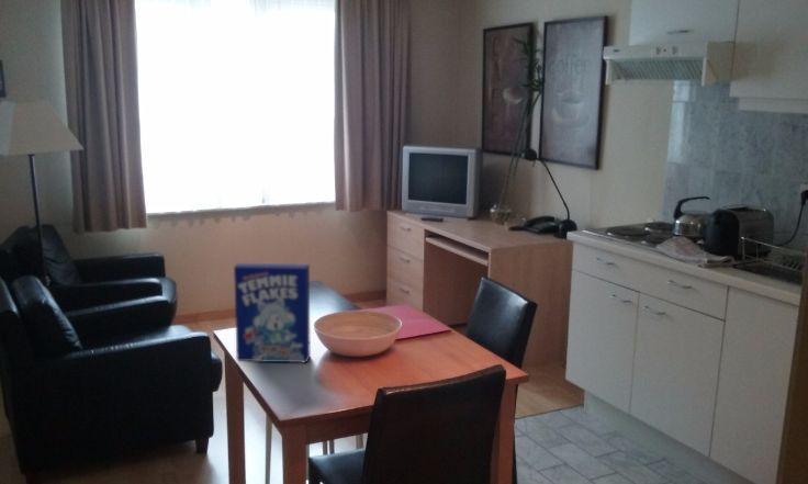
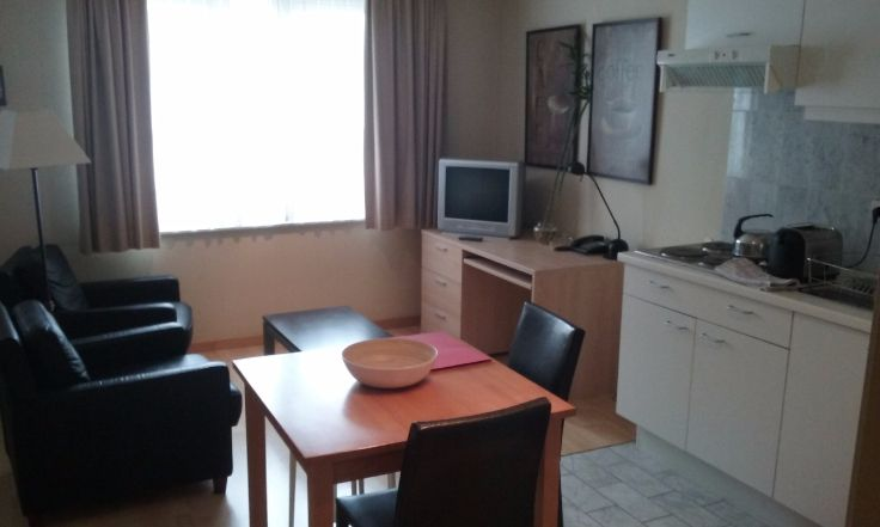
- cereal box [233,262,312,364]
